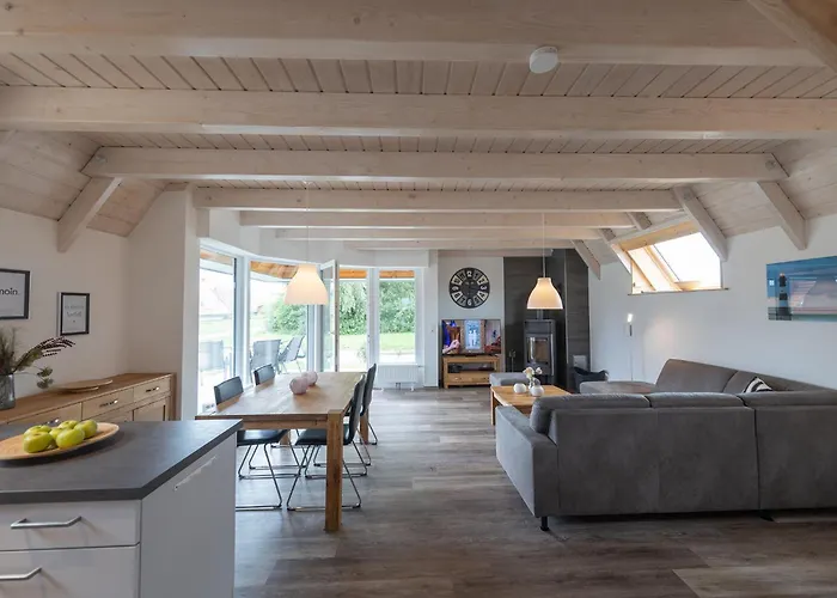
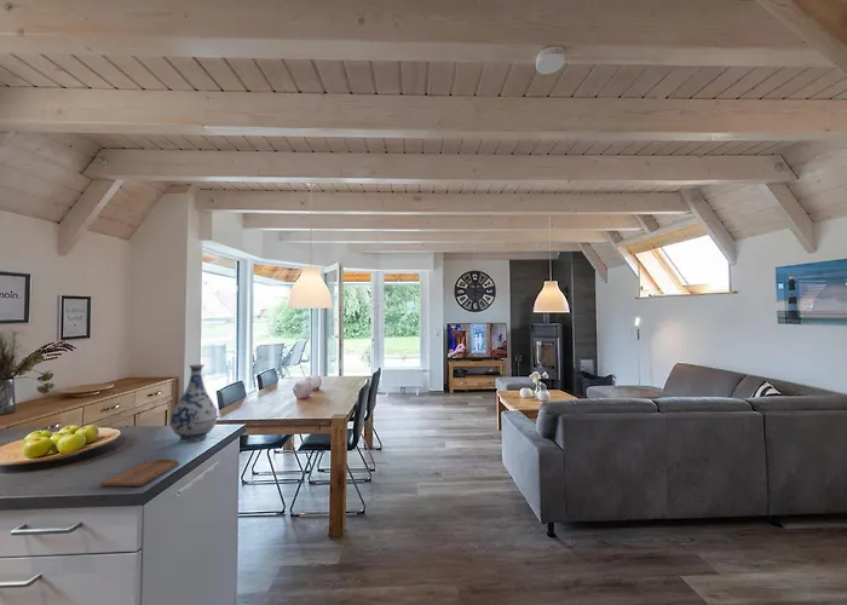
+ cutting board [99,459,180,488]
+ vase [169,363,219,443]
